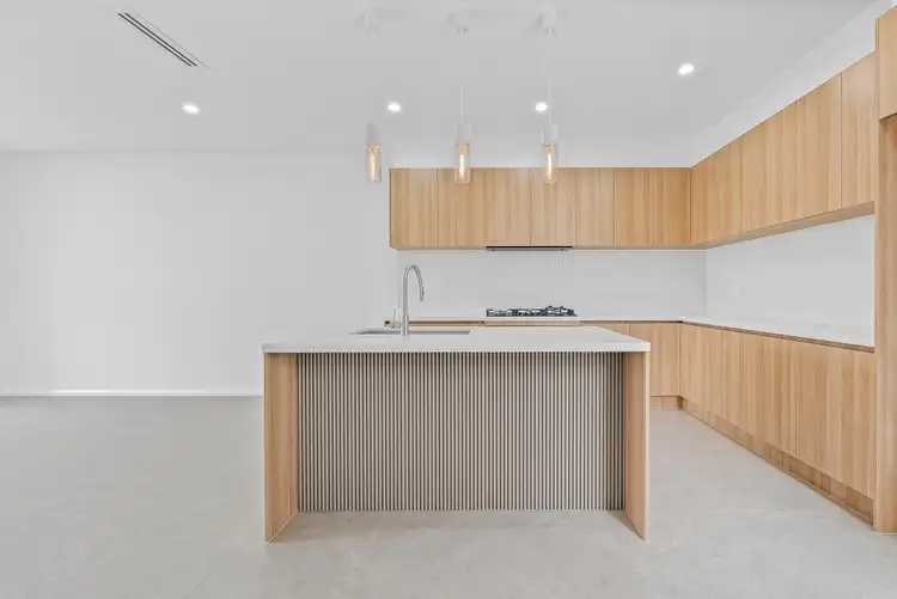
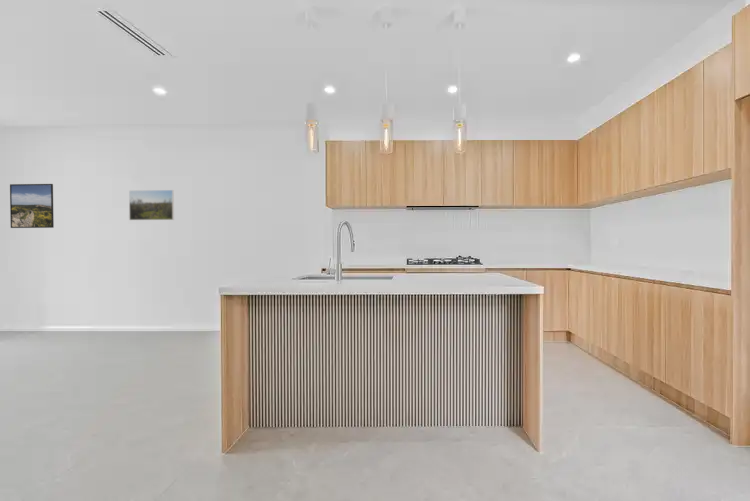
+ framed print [128,189,175,221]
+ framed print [9,183,55,229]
